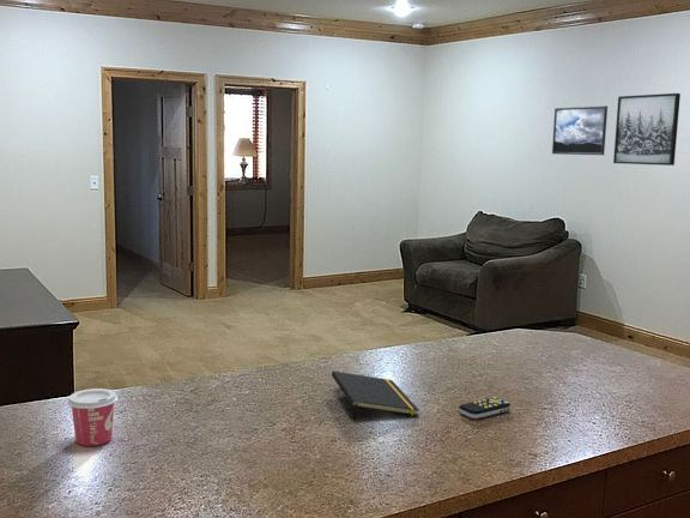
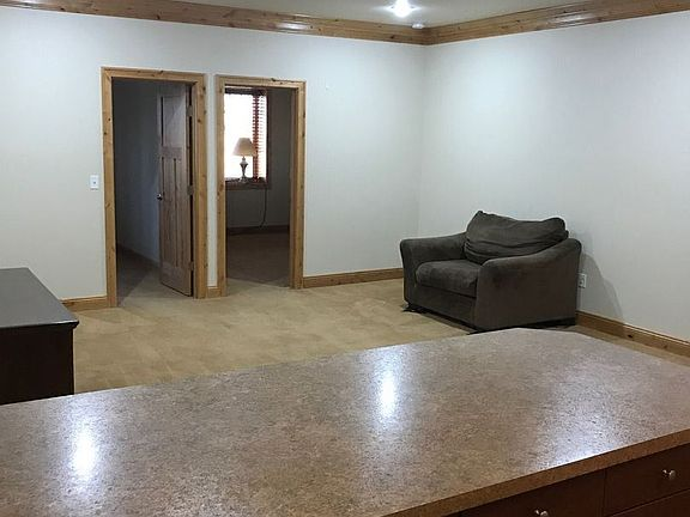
- remote control [458,396,512,420]
- notepad [331,371,420,422]
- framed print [551,104,609,156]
- wall art [612,92,682,167]
- cup [66,387,119,447]
